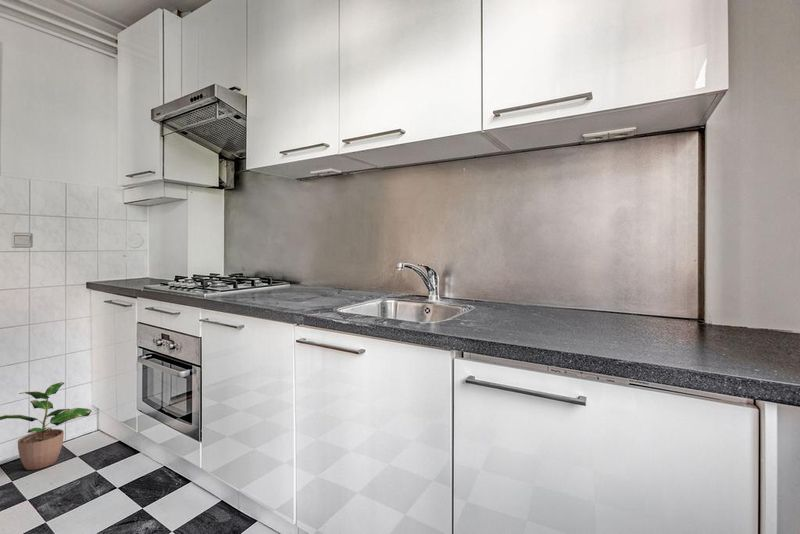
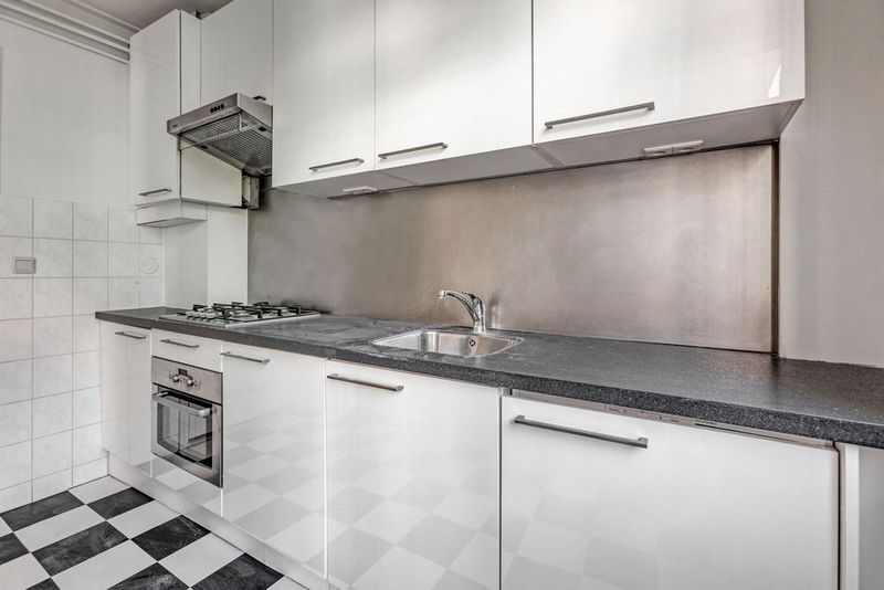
- potted plant [0,381,93,471]
